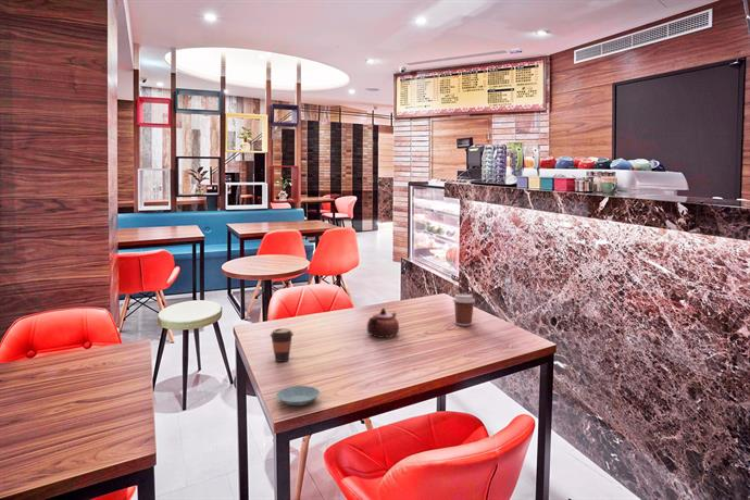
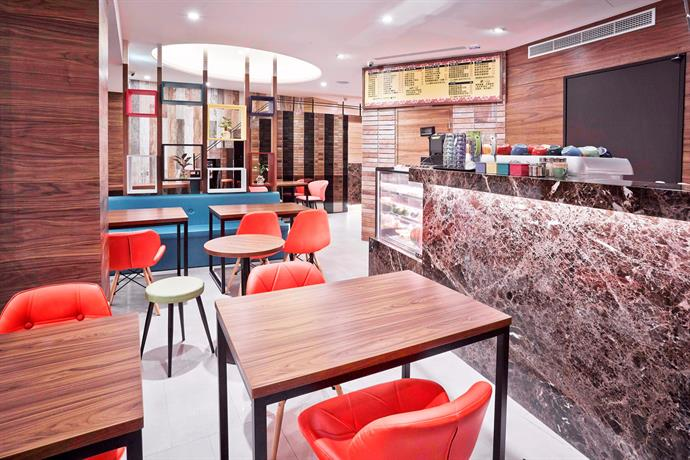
- coffee cup [268,327,295,363]
- coffee cup [452,292,476,327]
- teapot [366,307,400,339]
- saucer [276,385,321,407]
